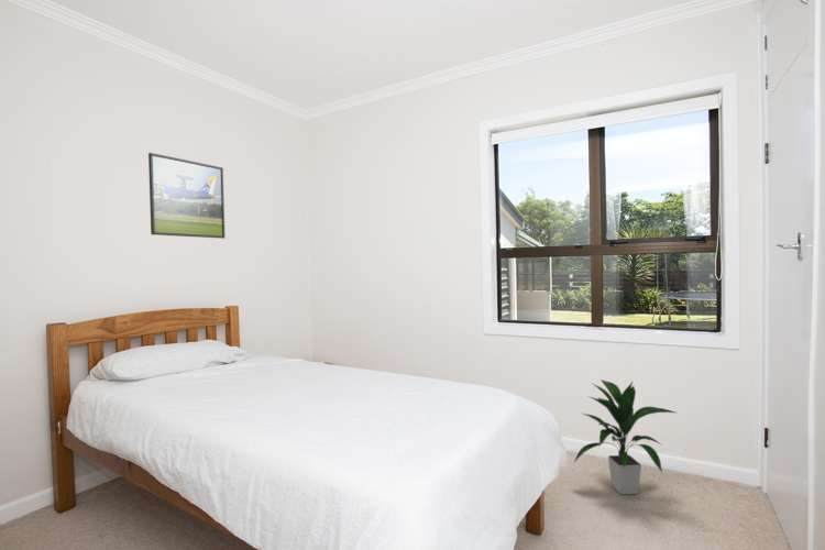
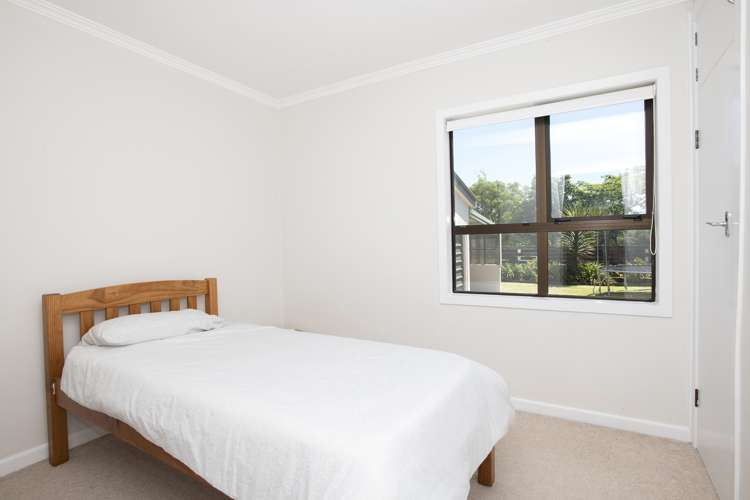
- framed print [147,152,226,240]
- indoor plant [573,378,676,495]
